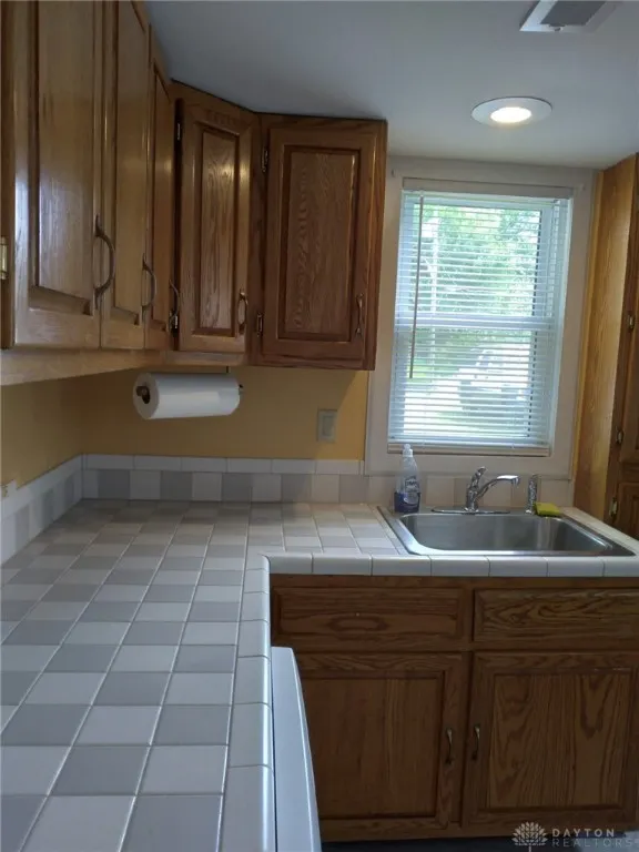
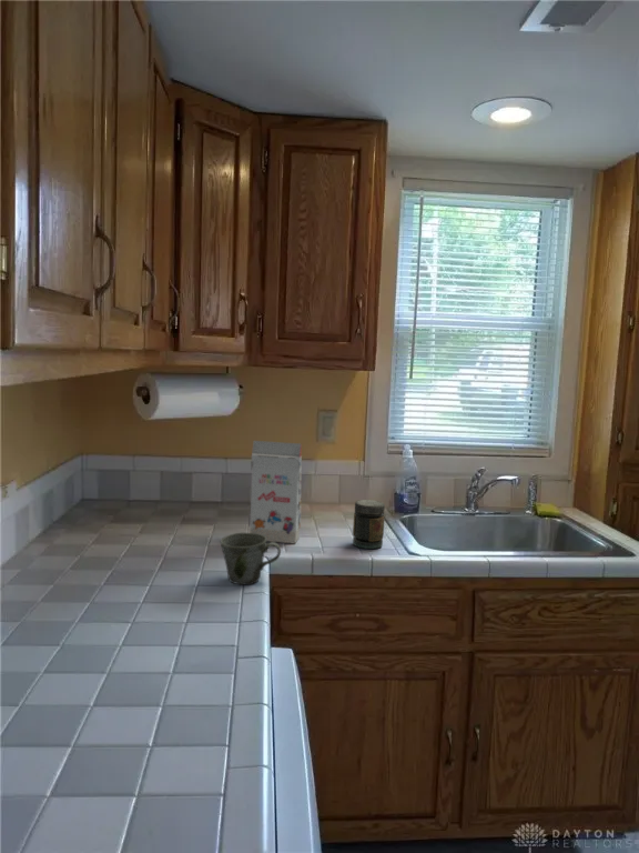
+ mug [220,532,282,585]
+ jar [352,499,386,550]
+ gift box [248,440,303,544]
